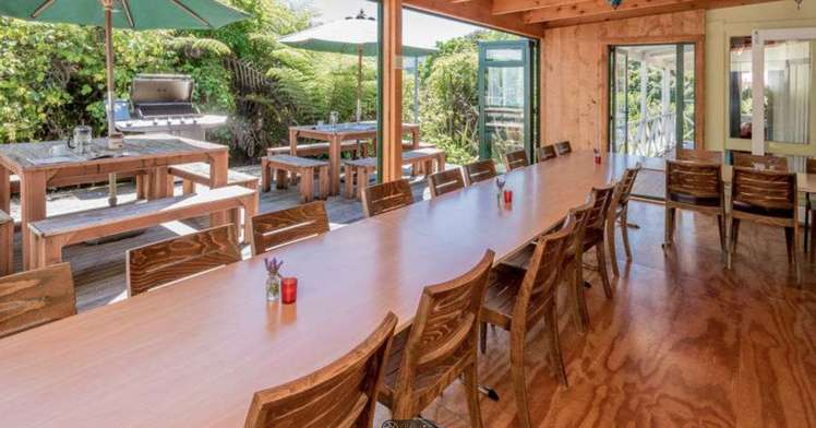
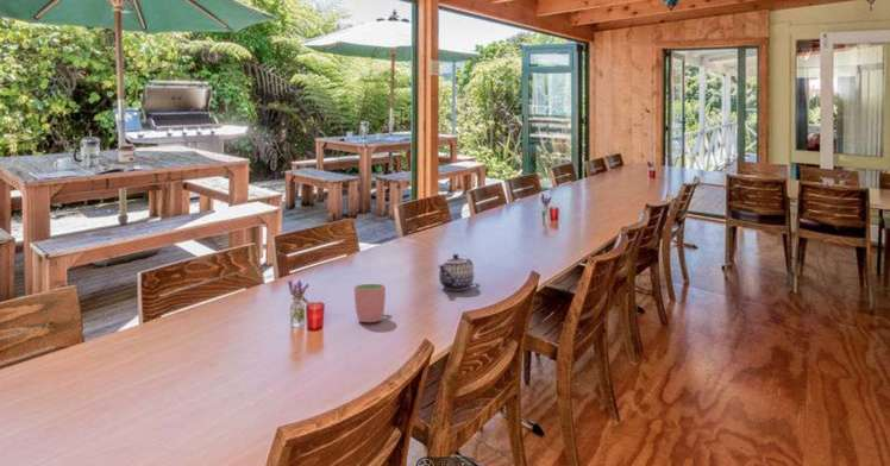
+ cup [353,283,387,323]
+ teapot [437,253,475,291]
